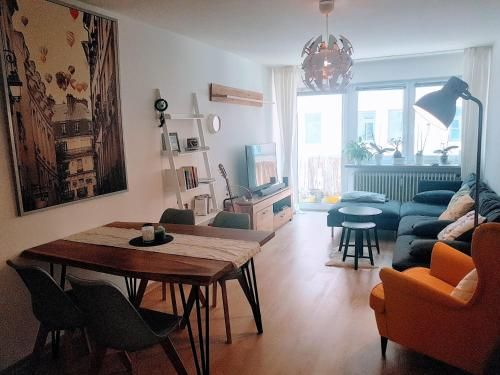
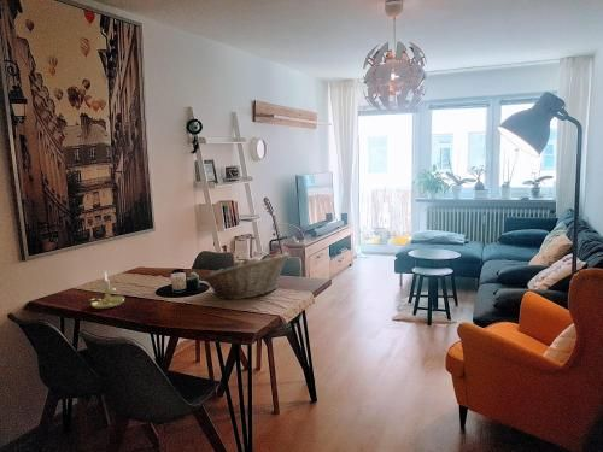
+ candle holder [89,270,125,310]
+ fruit basket [201,251,291,300]
